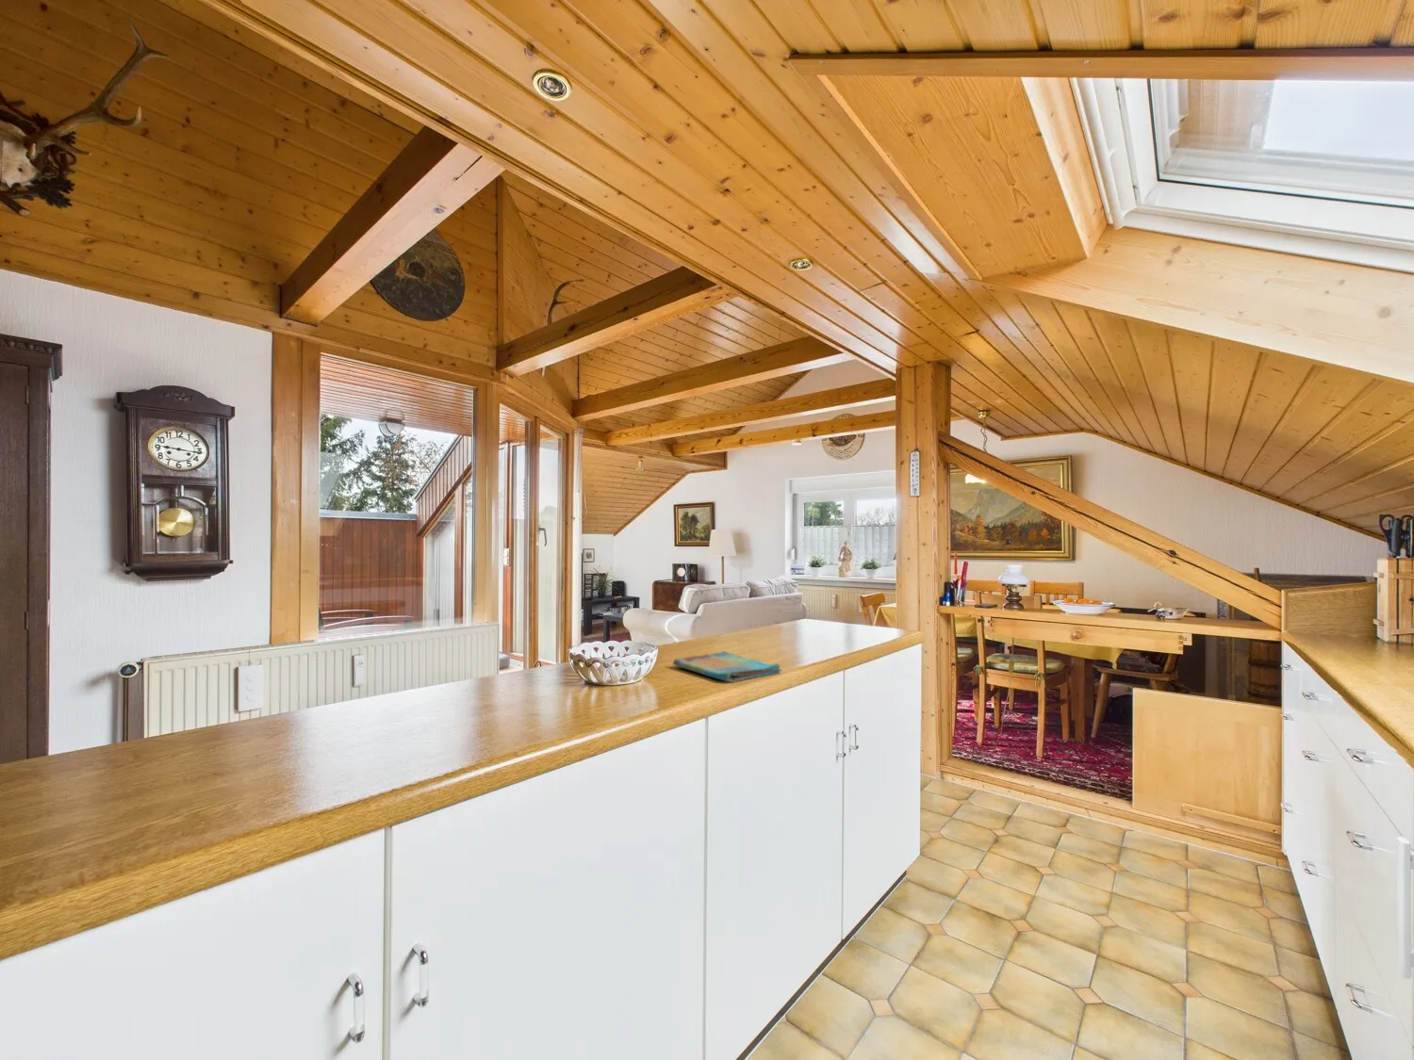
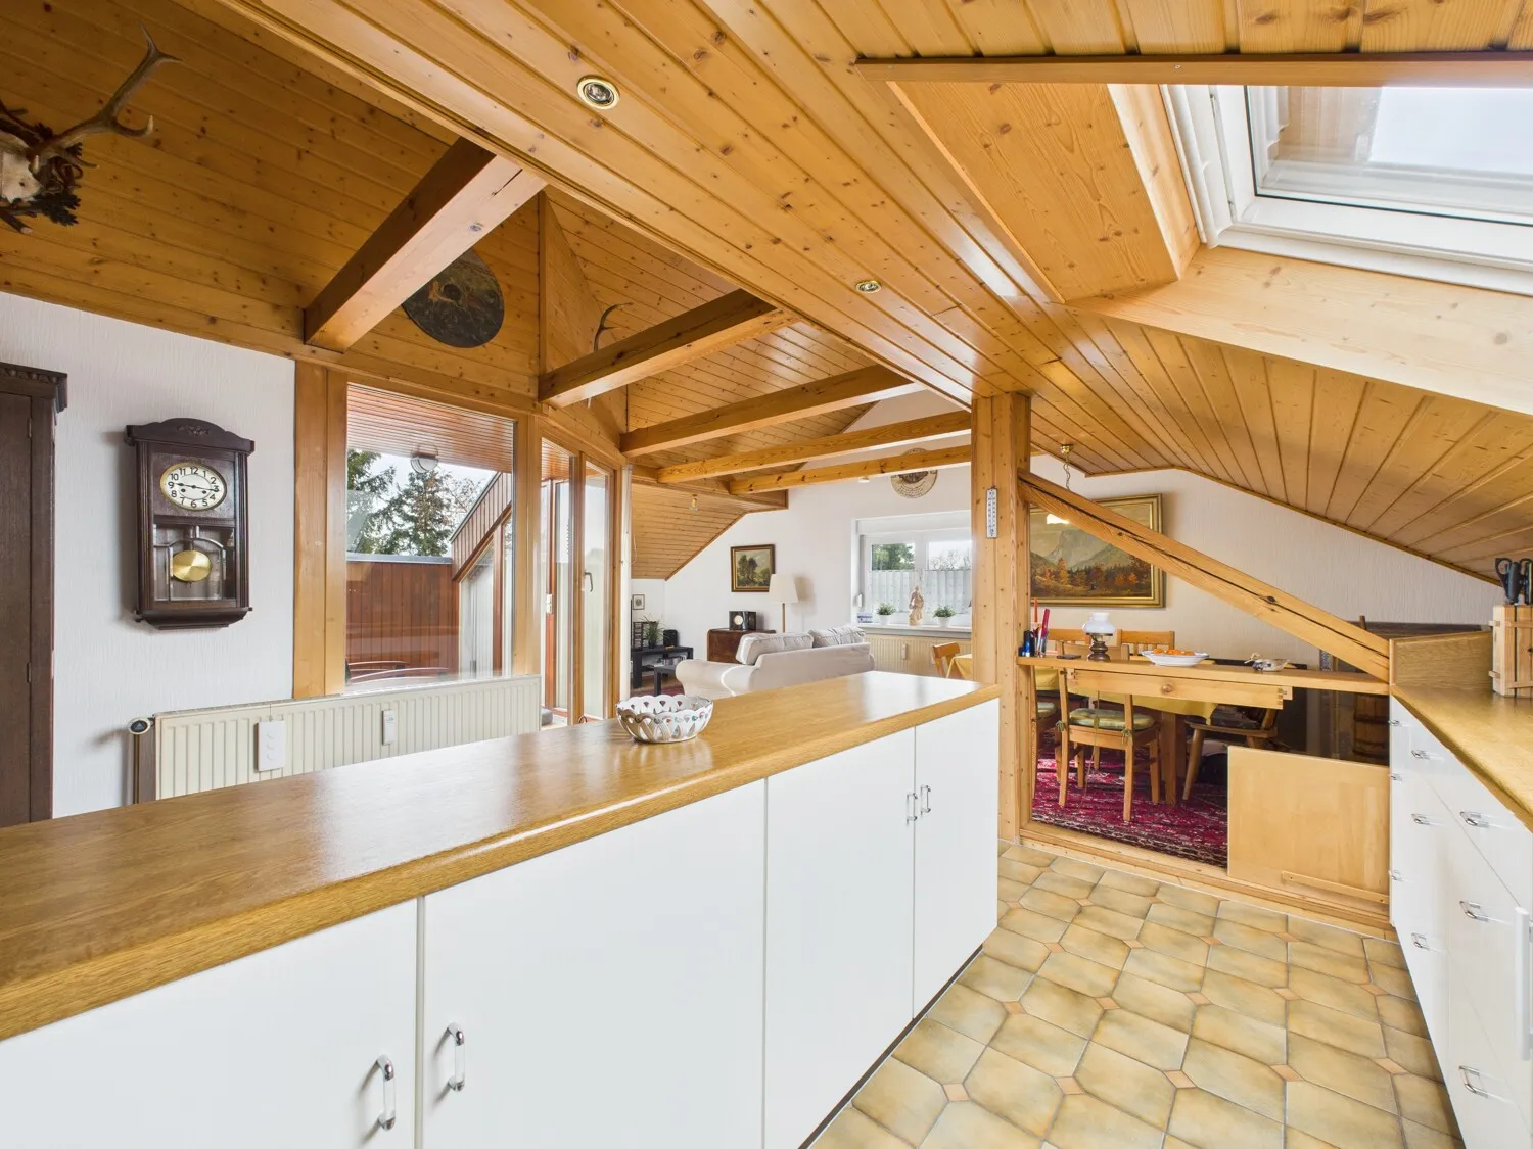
- dish towel [672,650,783,684]
